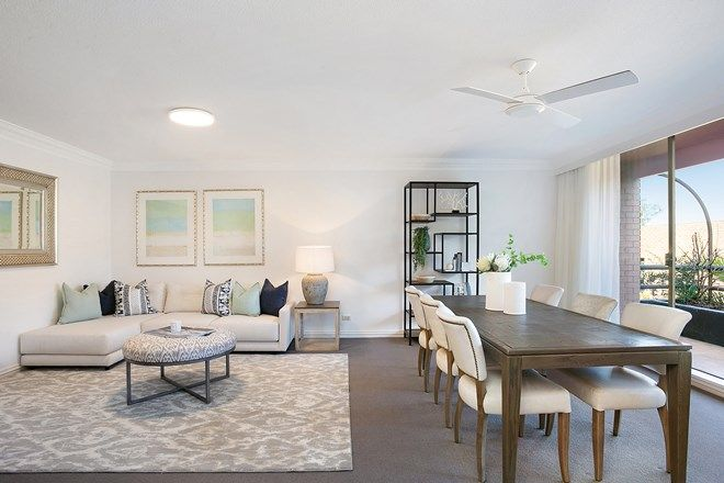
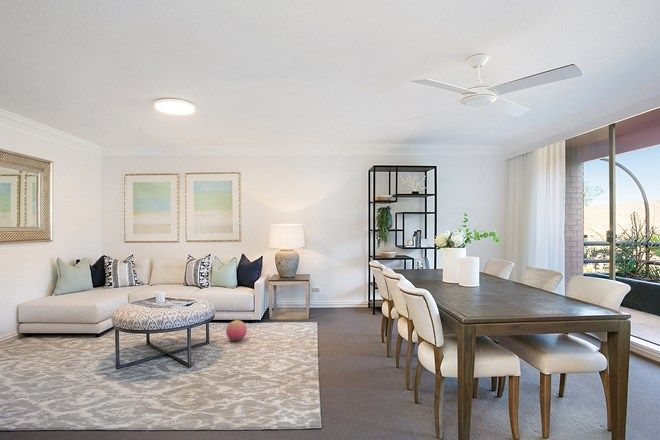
+ ball [225,319,248,342]
